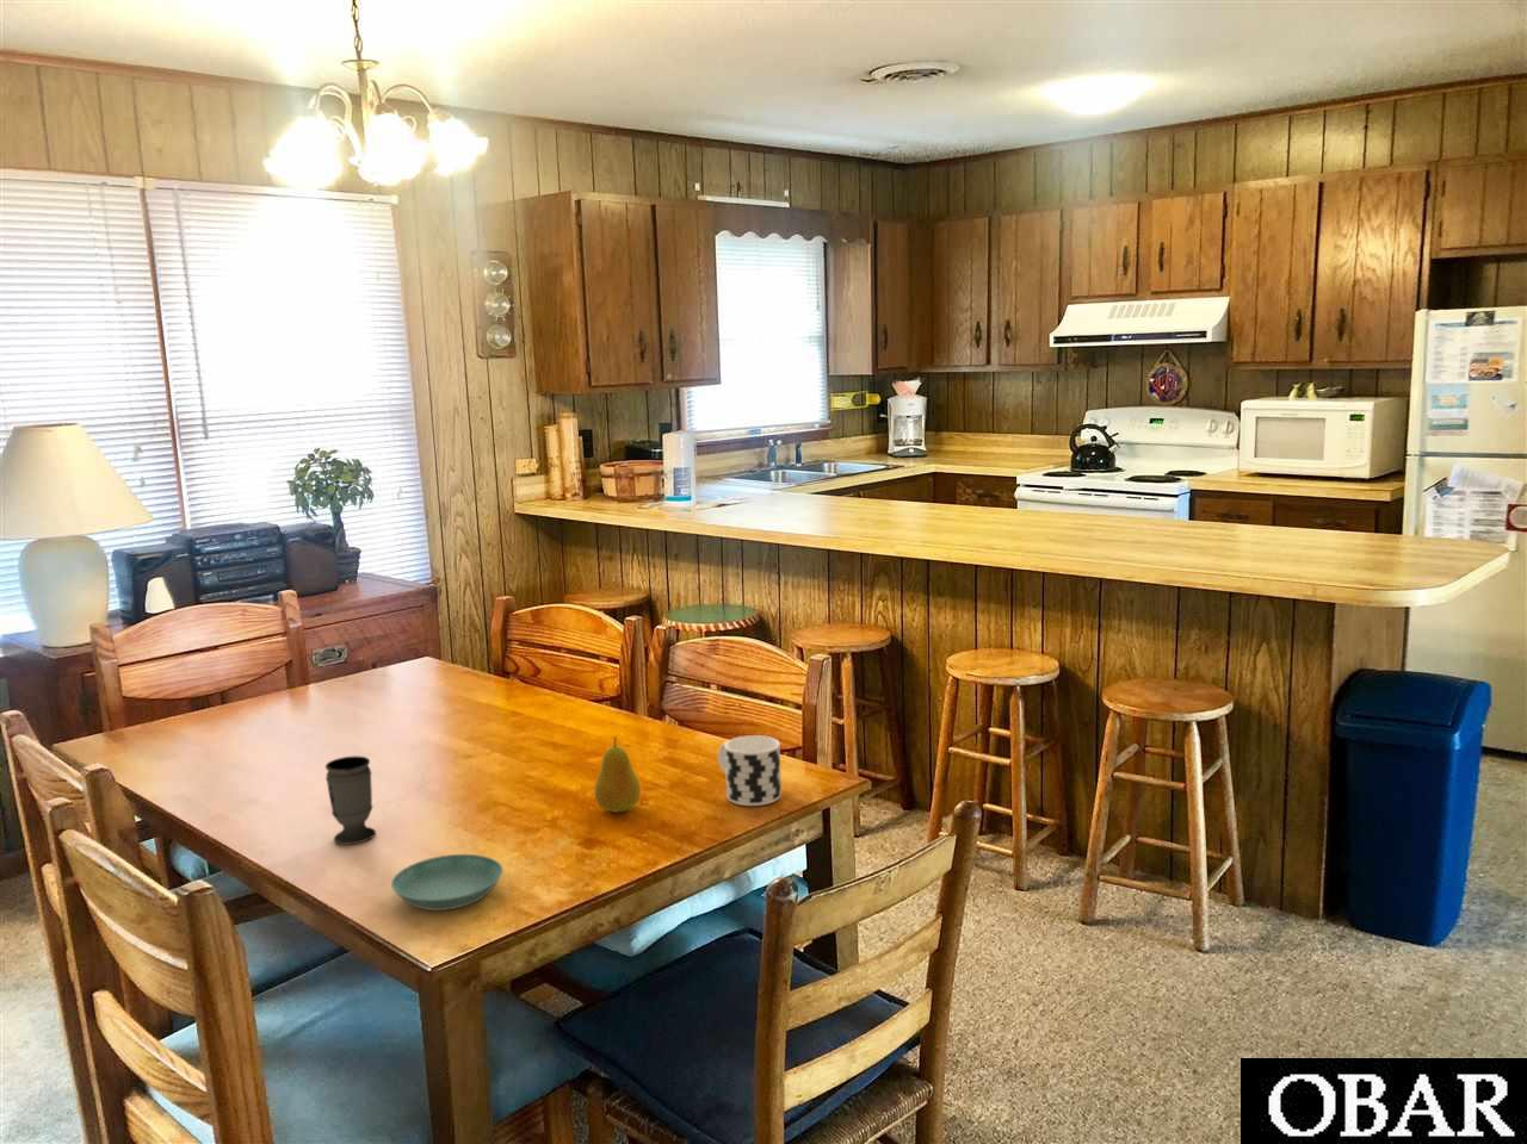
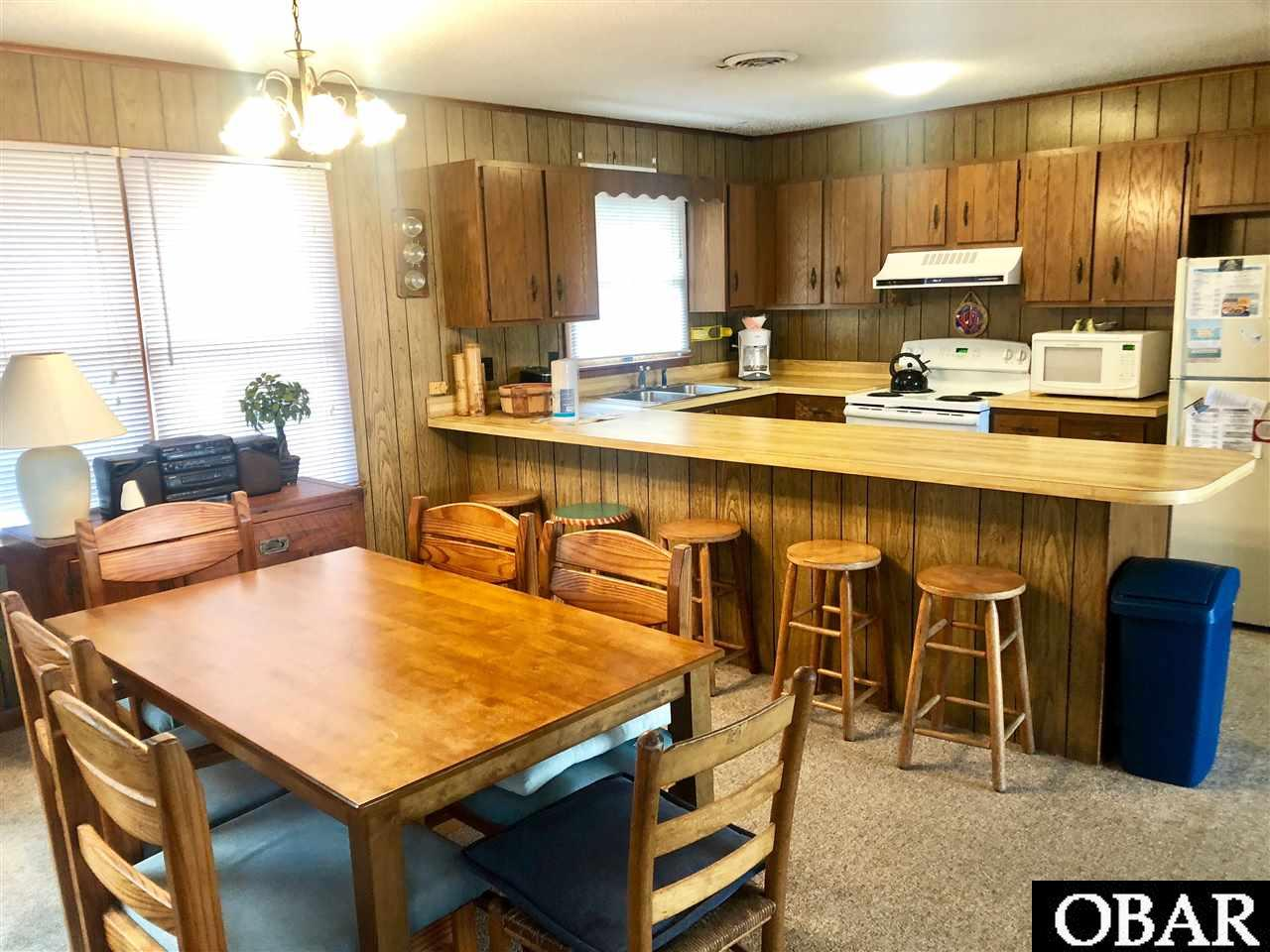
- fruit [593,735,642,812]
- cup [325,755,378,845]
- saucer [390,853,505,912]
- cup [717,734,783,806]
